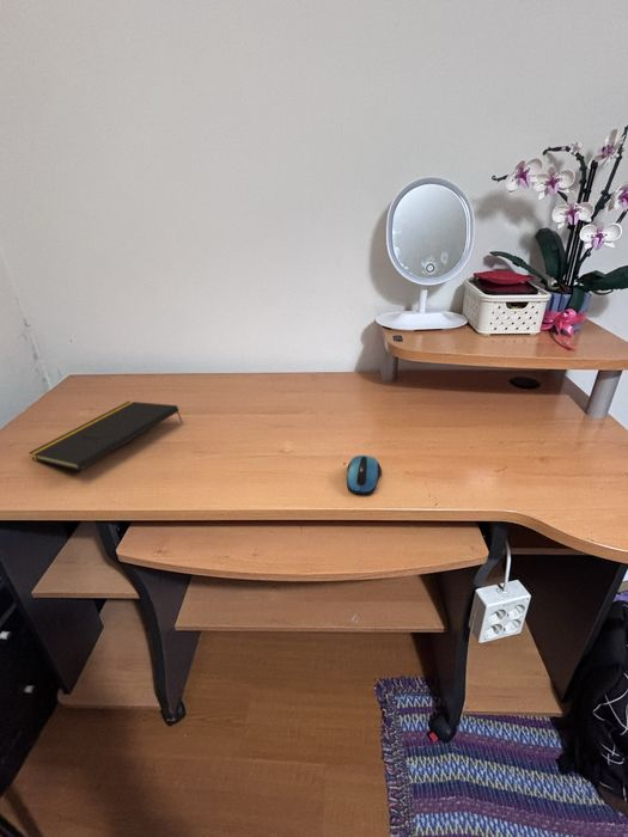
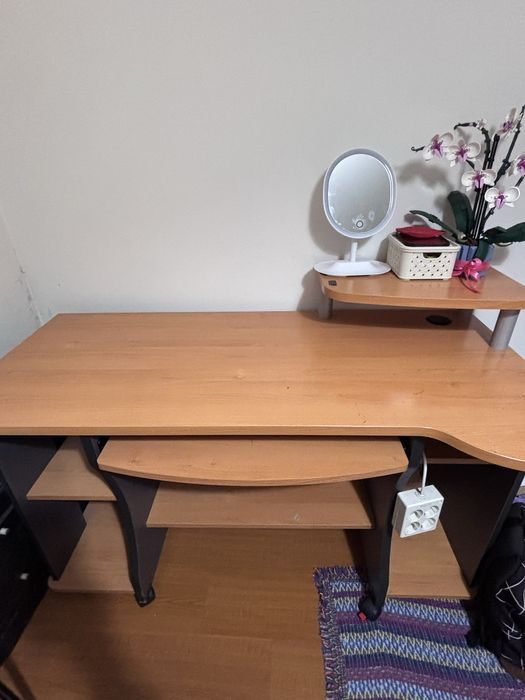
- notepad [28,401,184,471]
- computer mouse [346,454,383,496]
